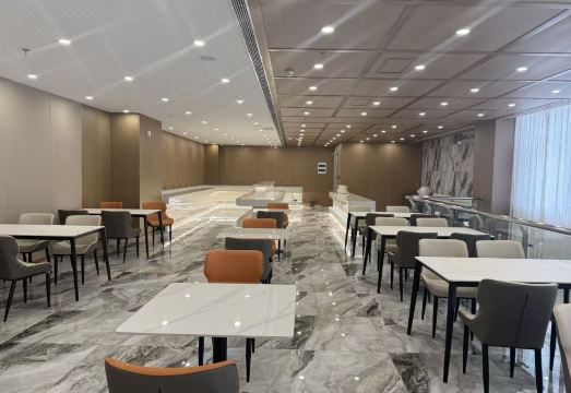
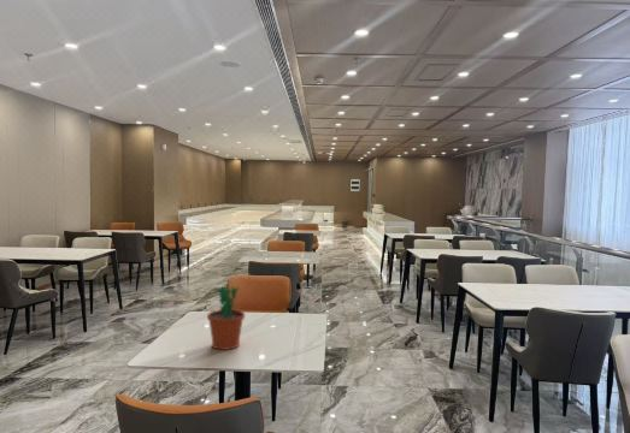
+ flower pot [206,284,246,351]
